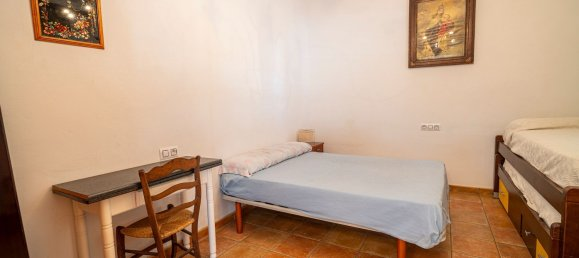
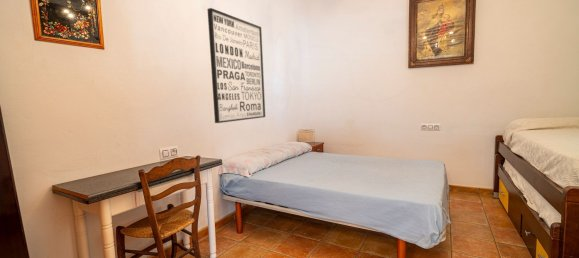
+ wall art [207,7,266,124]
